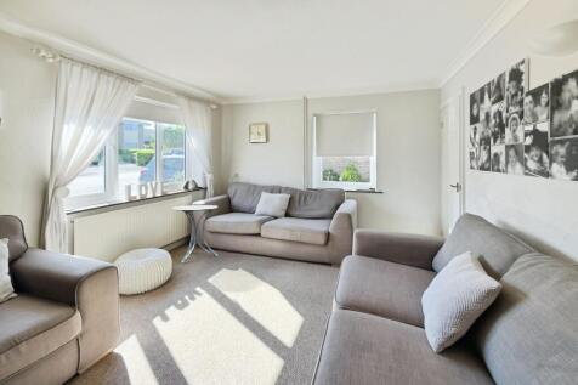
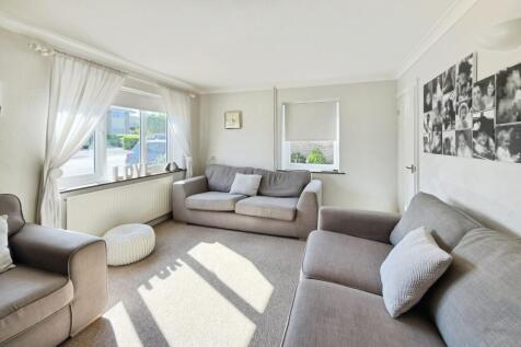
- side table [171,204,219,264]
